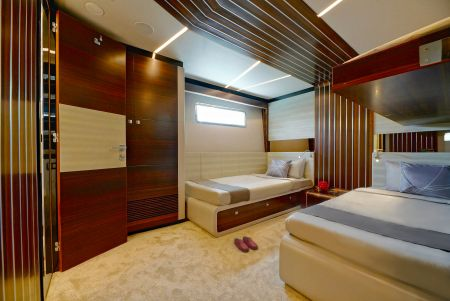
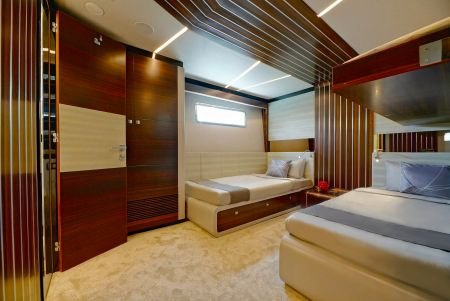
- slippers [233,235,259,253]
